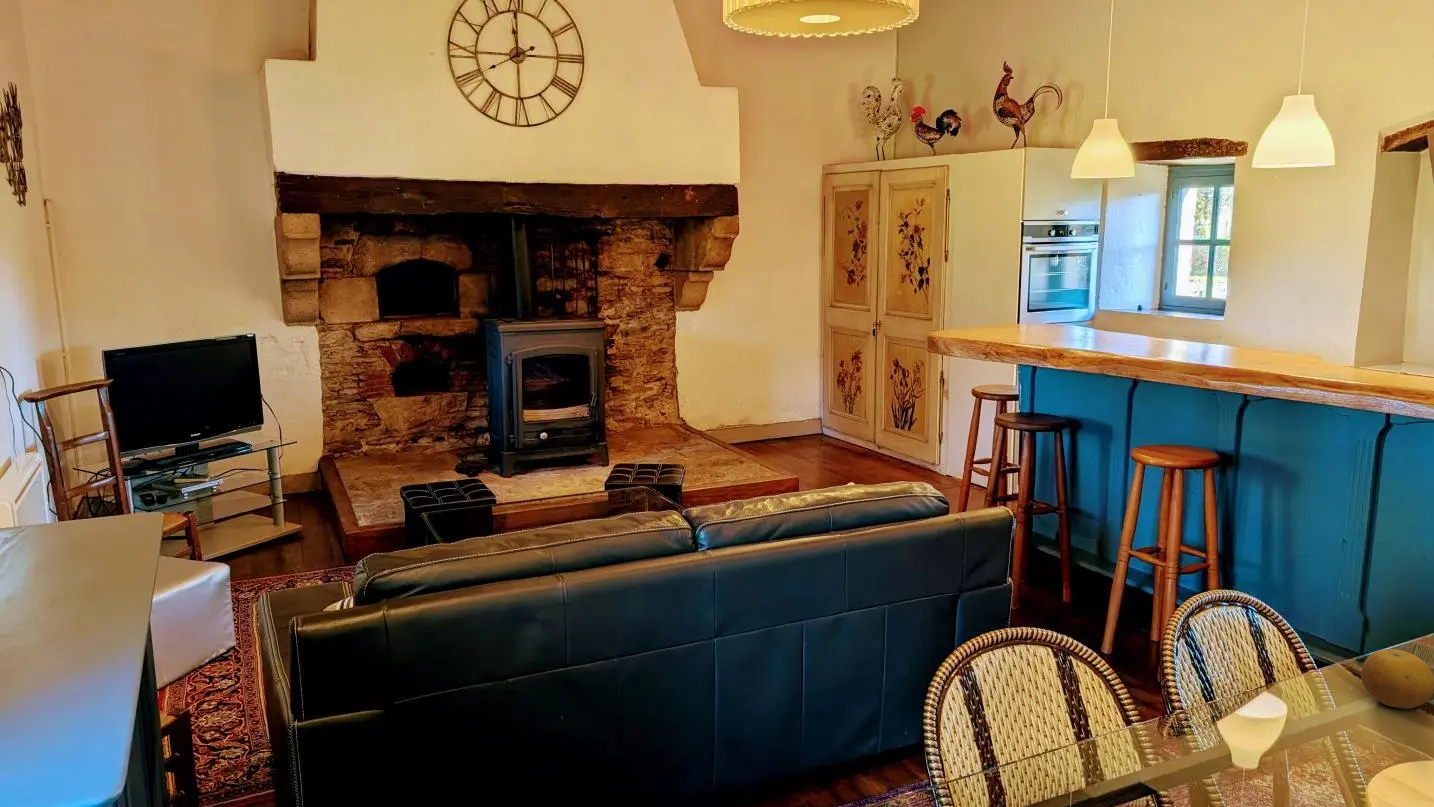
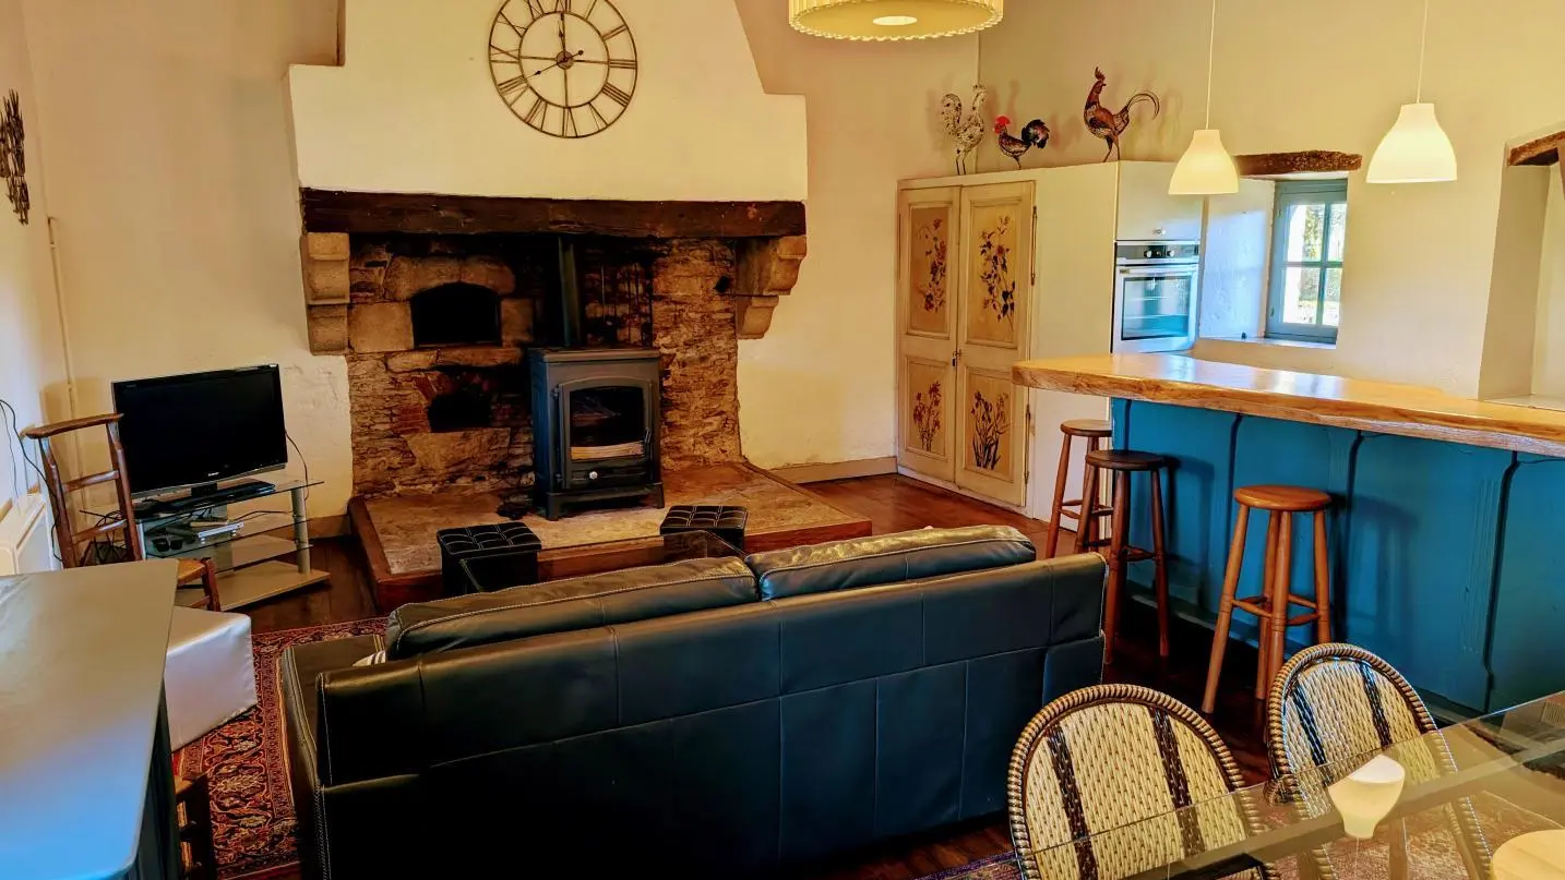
- fruit [1360,648,1434,710]
